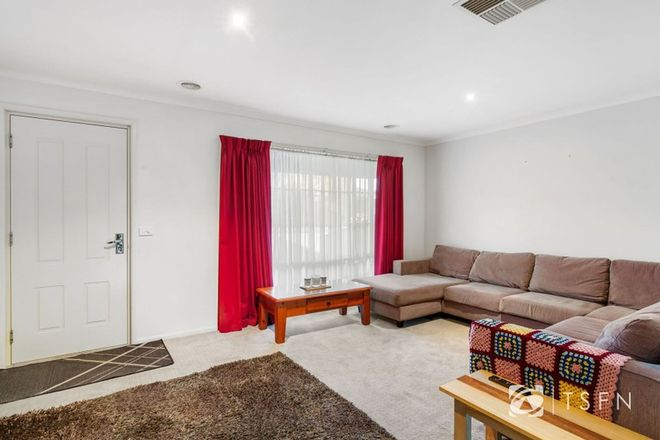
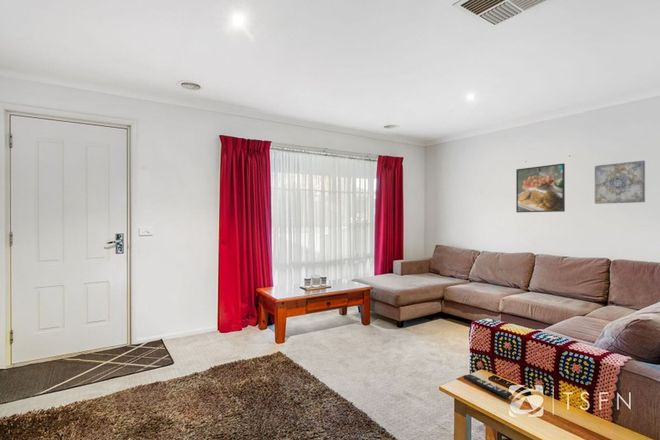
+ remote control [463,373,513,399]
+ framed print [515,162,566,213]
+ wall art [594,159,646,205]
